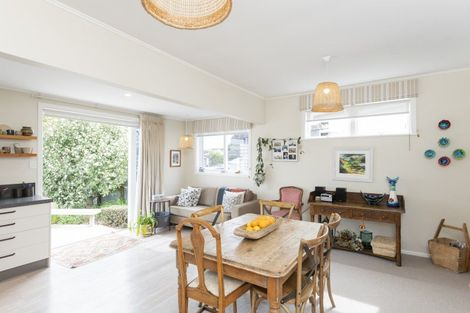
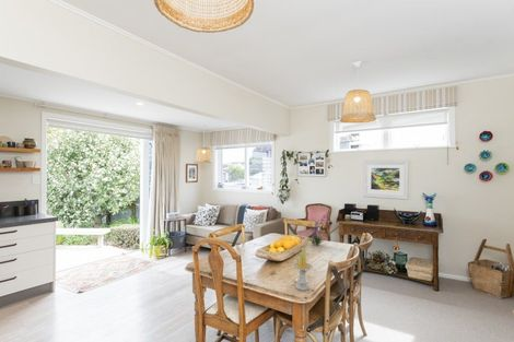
+ plant [305,214,327,247]
+ candle [291,247,314,292]
